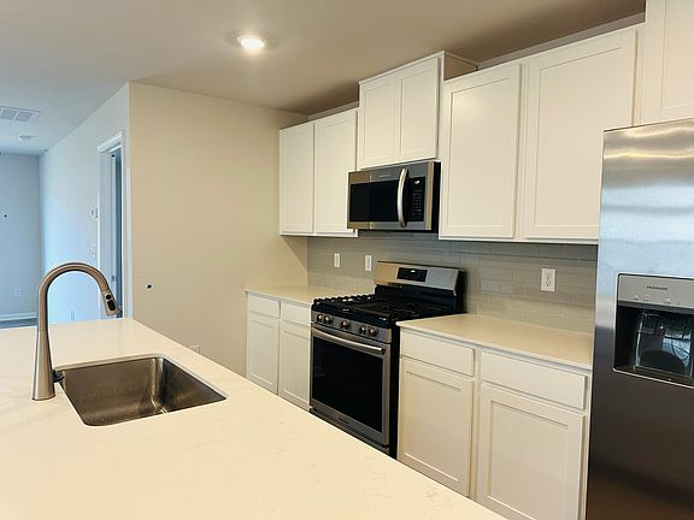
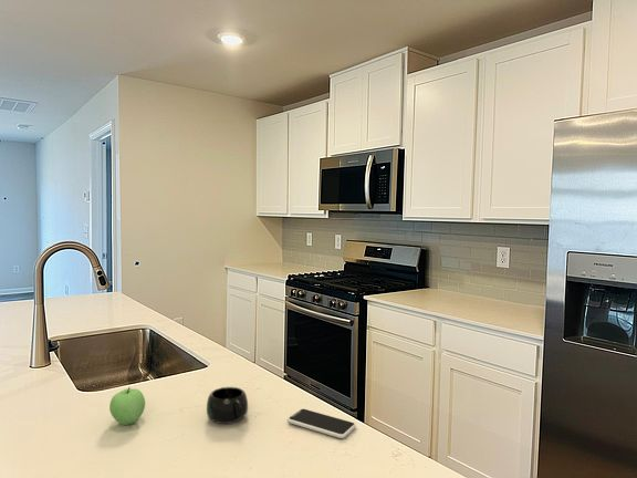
+ apple [108,386,146,426]
+ mug [206,386,249,425]
+ smartphone [286,408,357,439]
